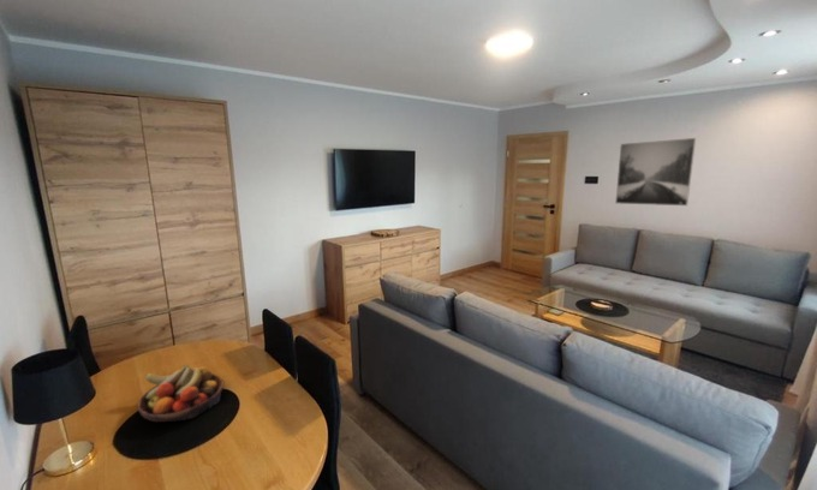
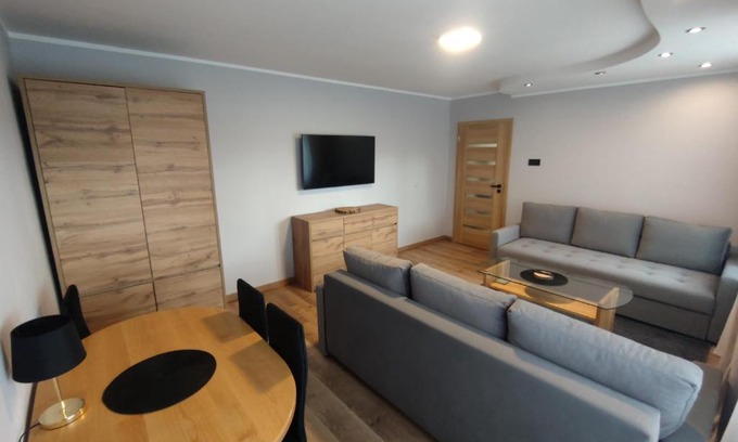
- fruit bowl [137,364,225,423]
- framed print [614,137,697,207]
